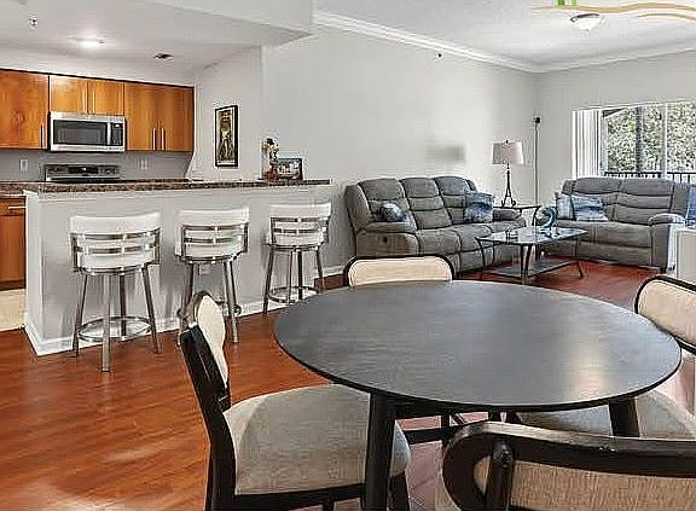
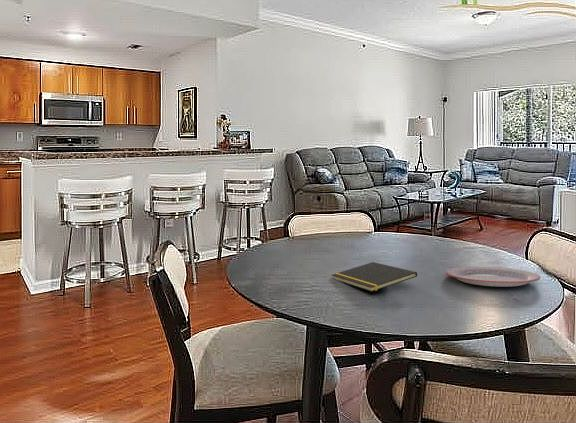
+ plate [445,266,541,288]
+ notepad [331,261,418,293]
